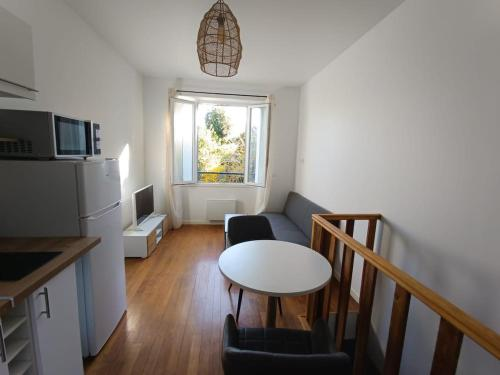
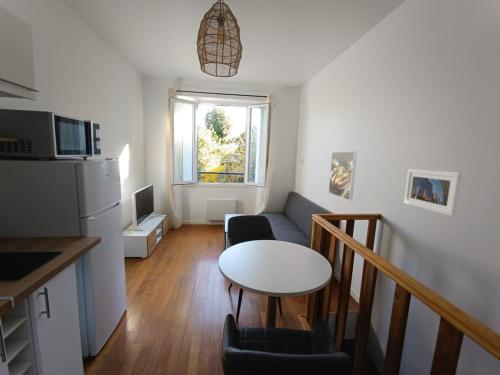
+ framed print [328,150,358,201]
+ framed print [403,168,463,217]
